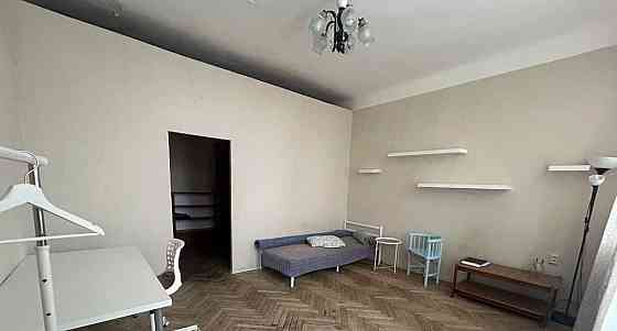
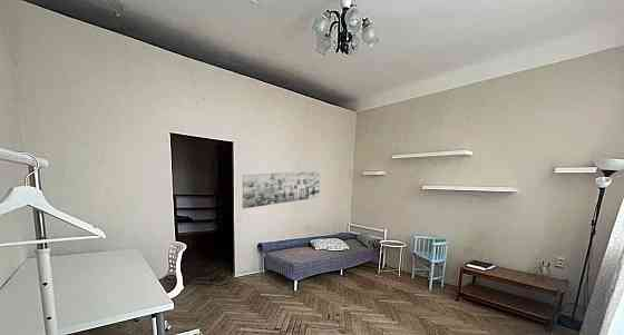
+ wall art [242,169,321,209]
